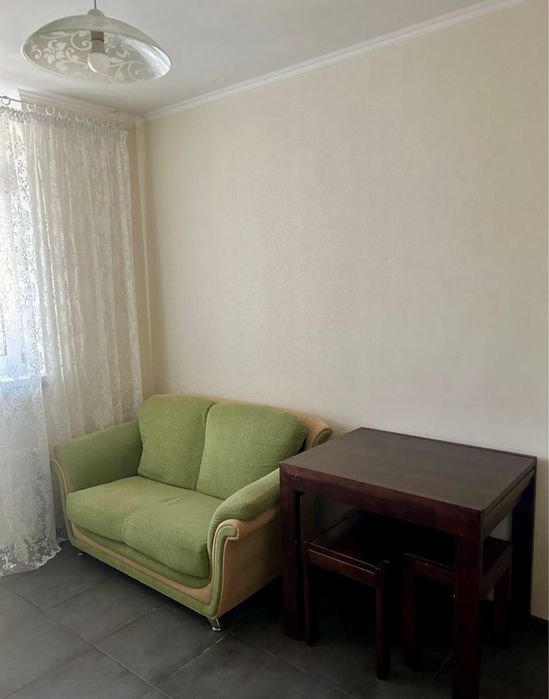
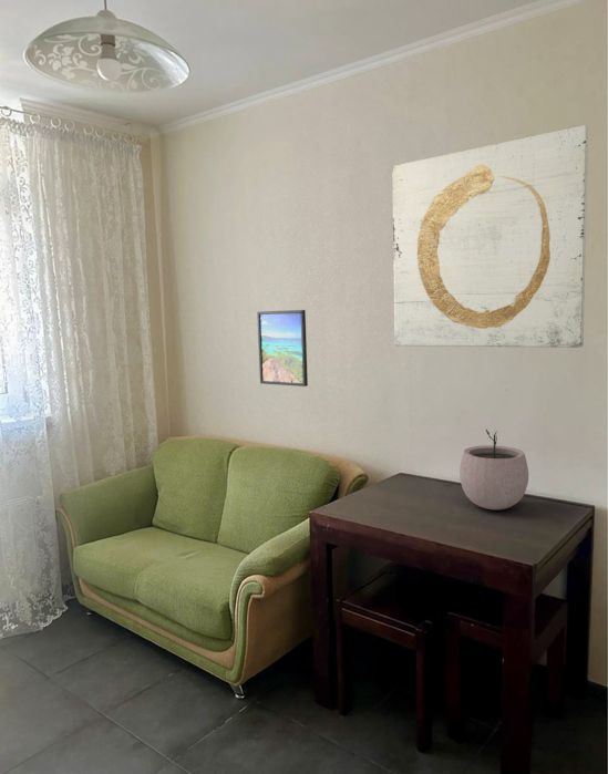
+ plant pot [458,427,529,510]
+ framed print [256,309,309,388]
+ wall art [391,124,589,349]
